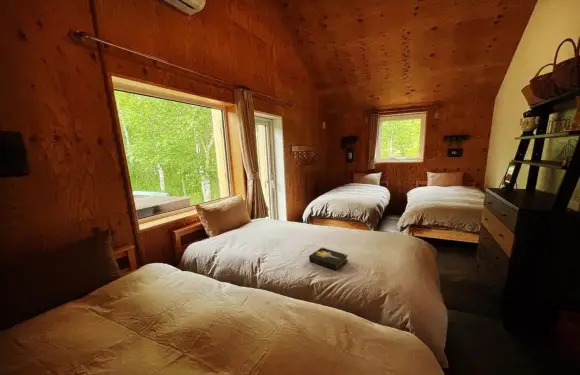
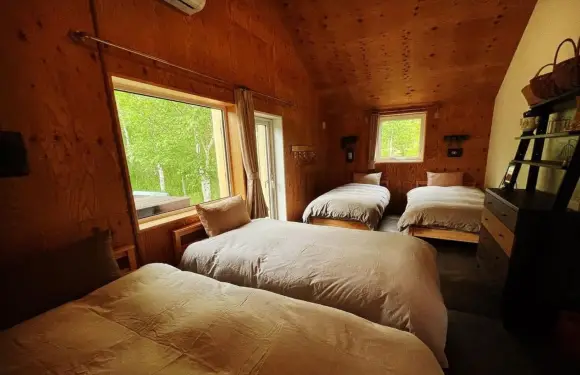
- hardback book [308,246,349,271]
